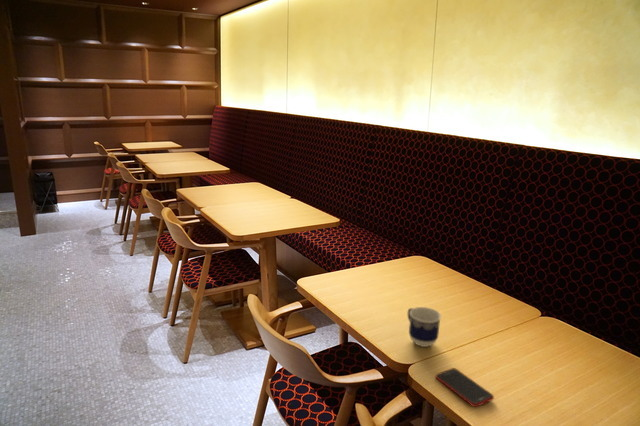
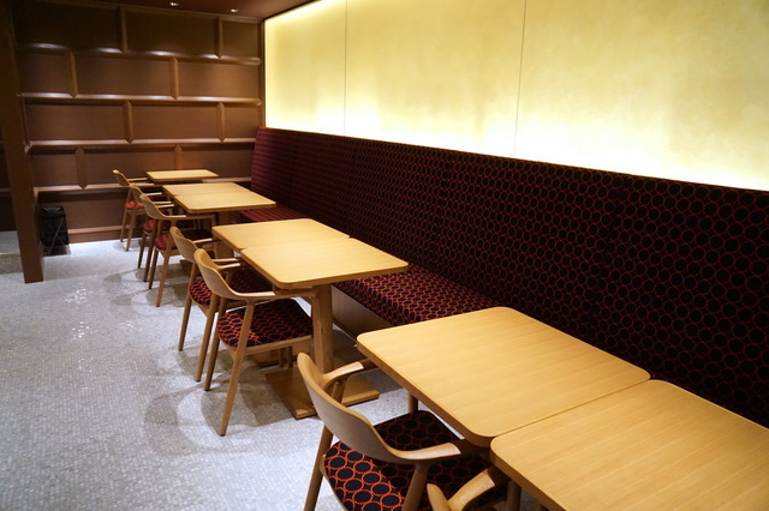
- cup [407,306,442,348]
- cell phone [435,367,495,408]
